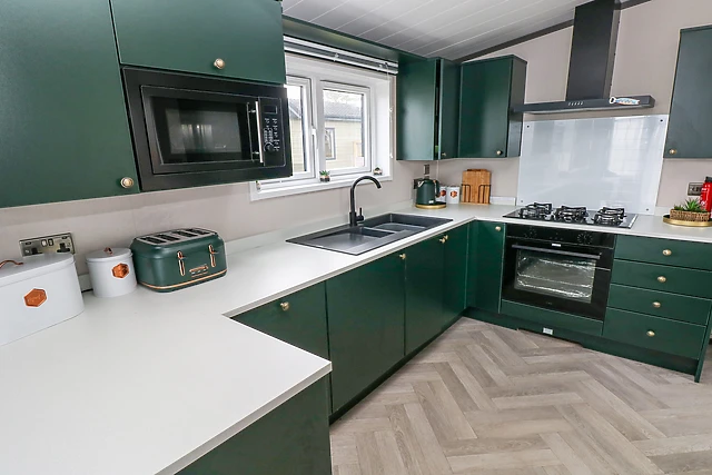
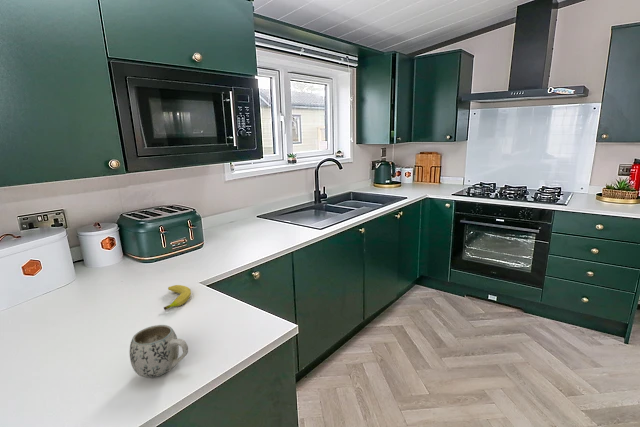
+ fruit [163,284,192,311]
+ mug [129,324,189,379]
